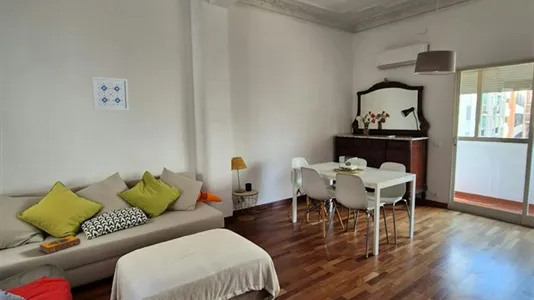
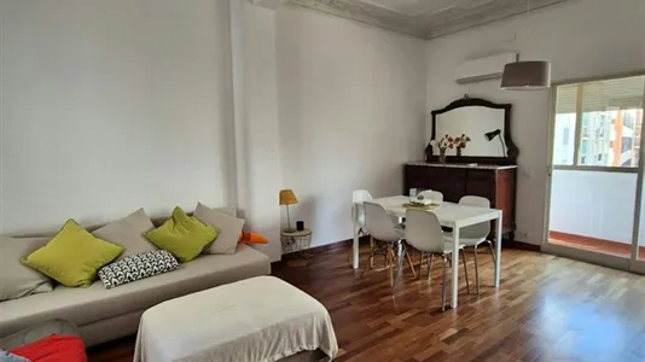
- wall art [91,76,130,111]
- hardback book [38,235,82,255]
